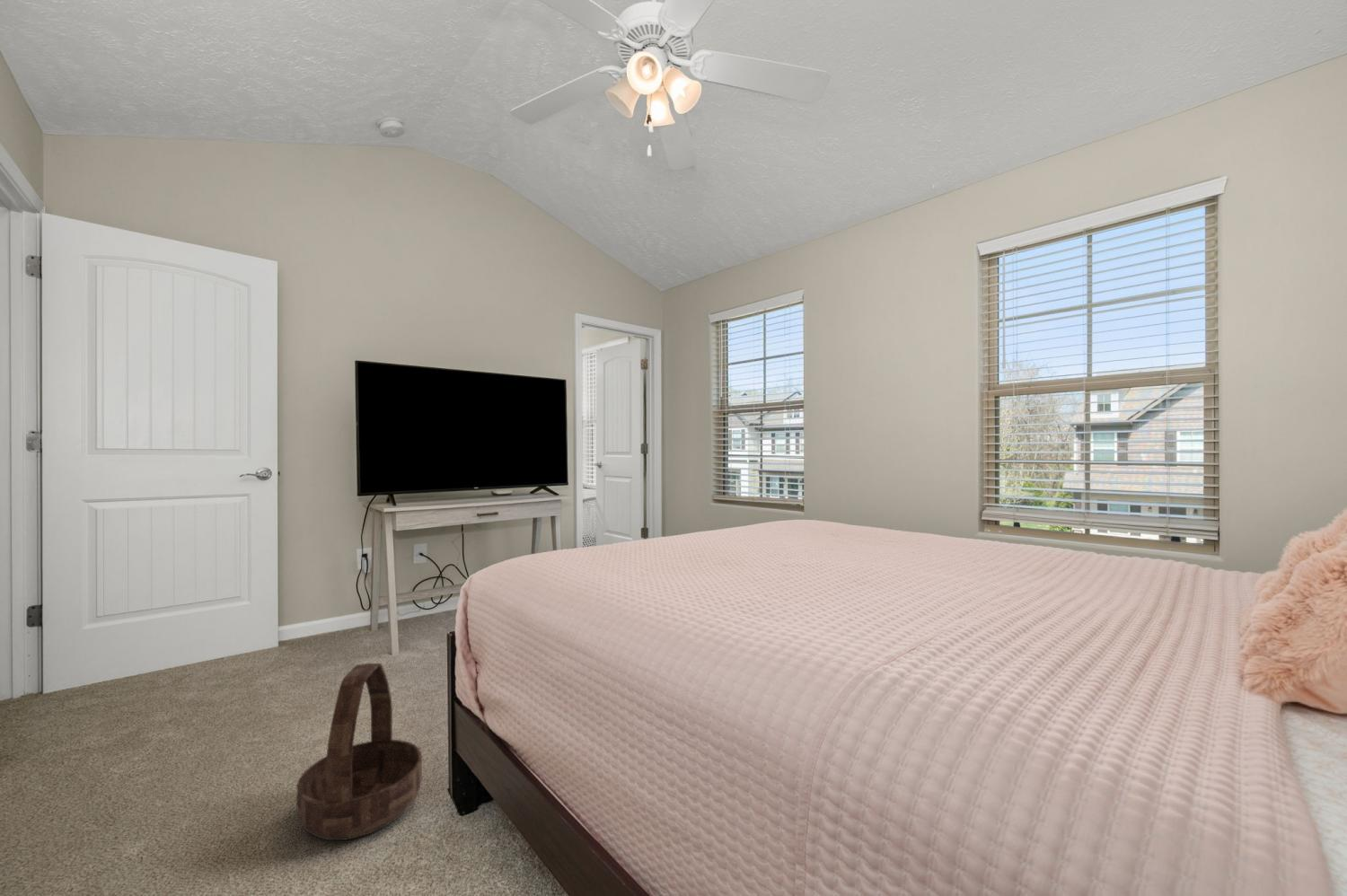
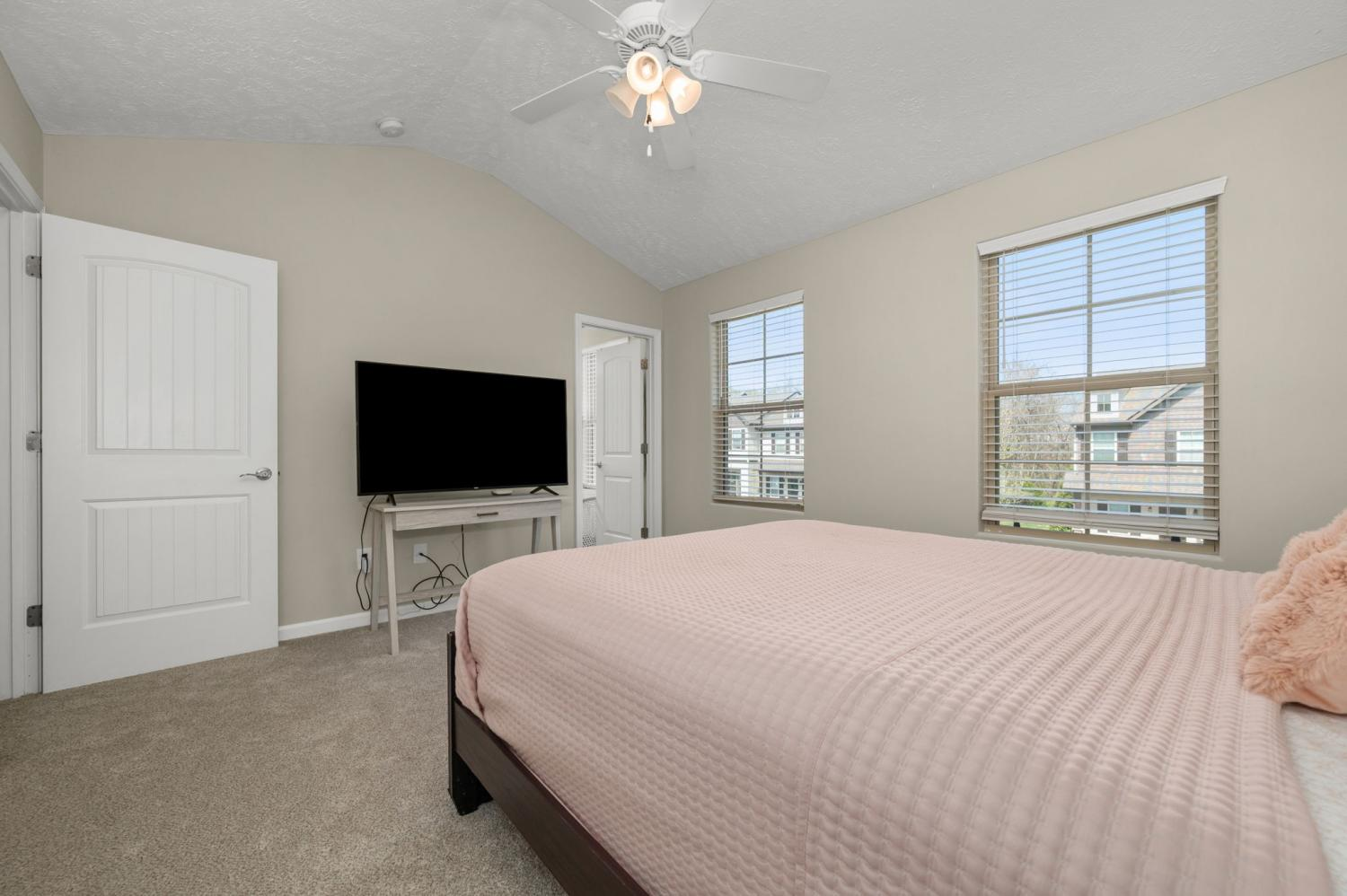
- basket [296,663,423,841]
